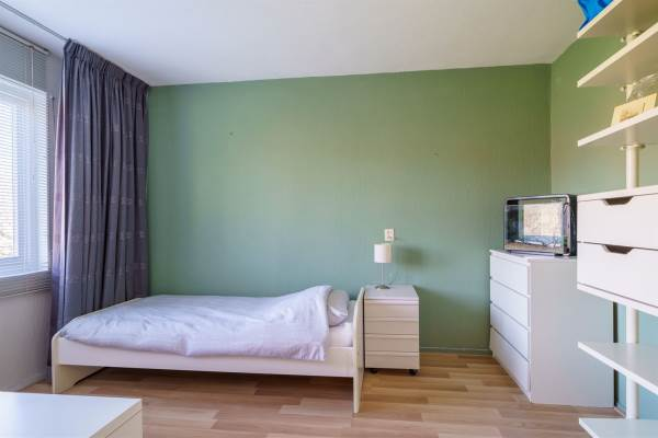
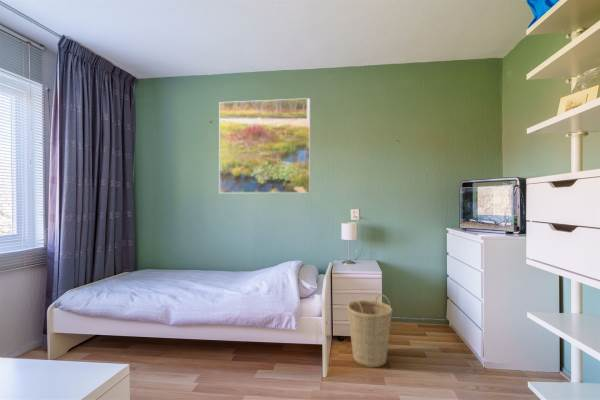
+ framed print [218,97,311,194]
+ basket [346,293,393,368]
